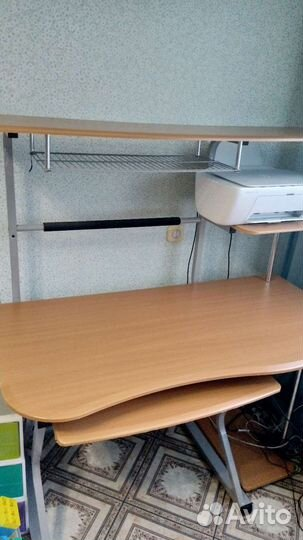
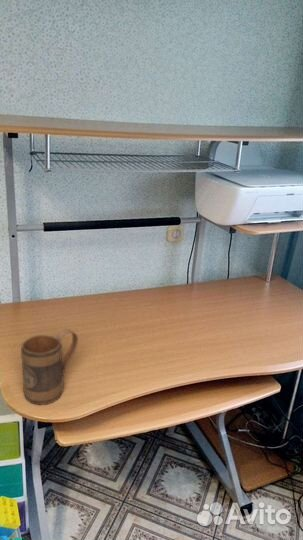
+ mug [20,328,79,406]
